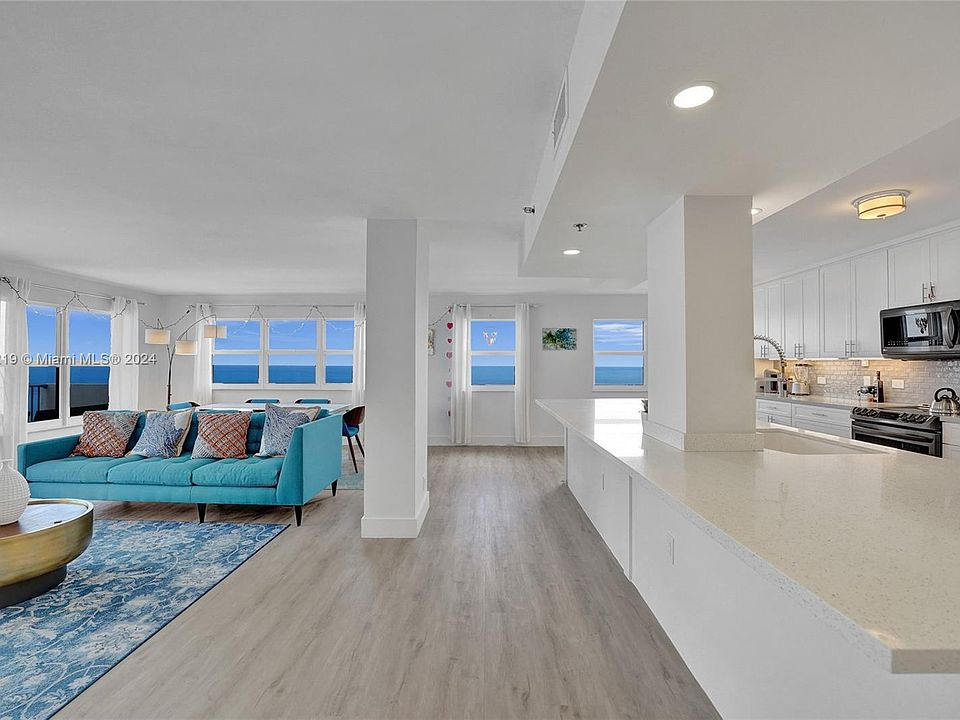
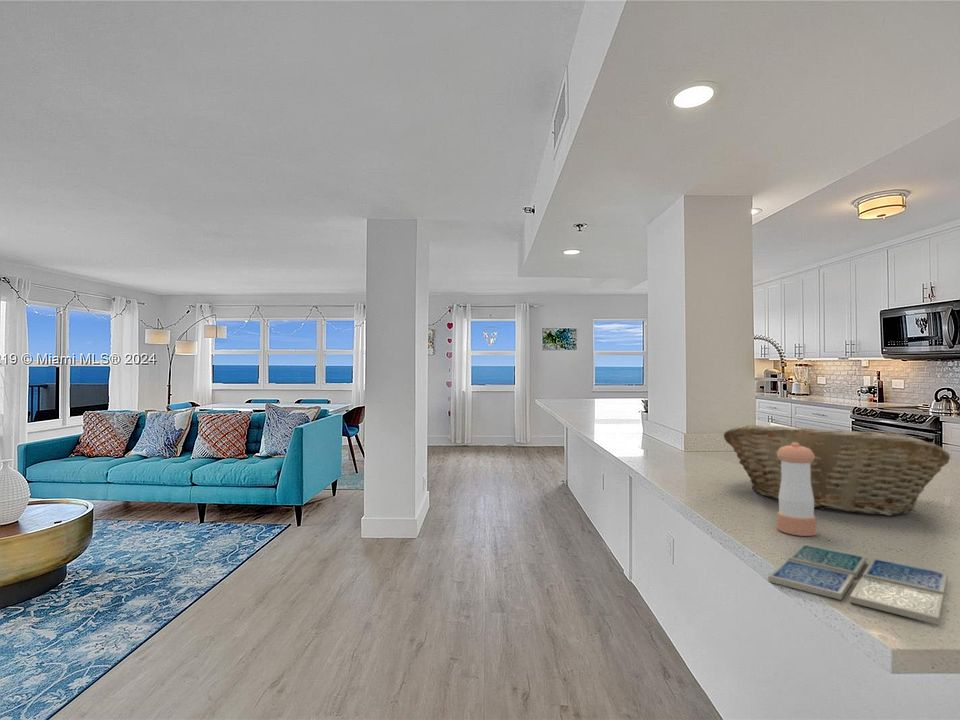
+ drink coaster [767,543,949,626]
+ pepper shaker [776,442,817,537]
+ fruit basket [723,424,951,517]
